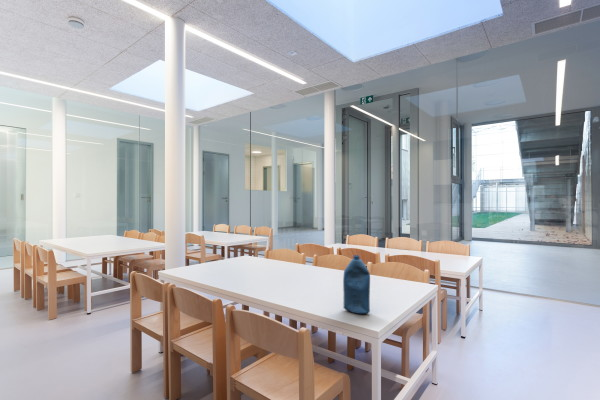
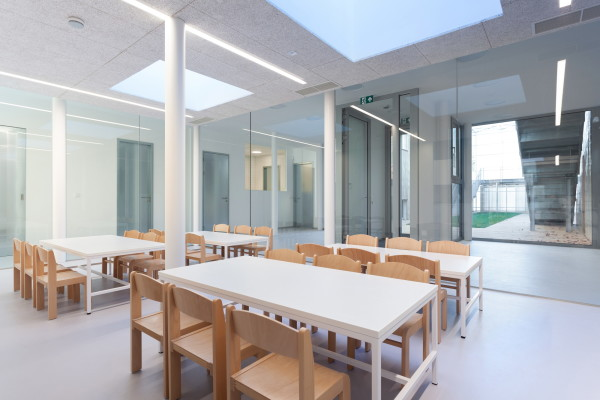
- bottle [342,254,371,315]
